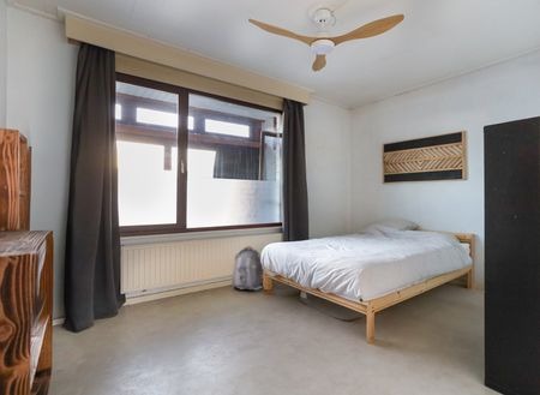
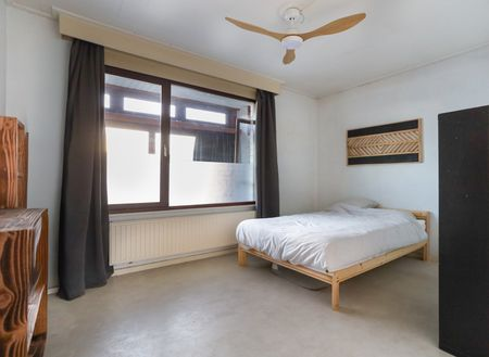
- backpack [232,245,264,292]
